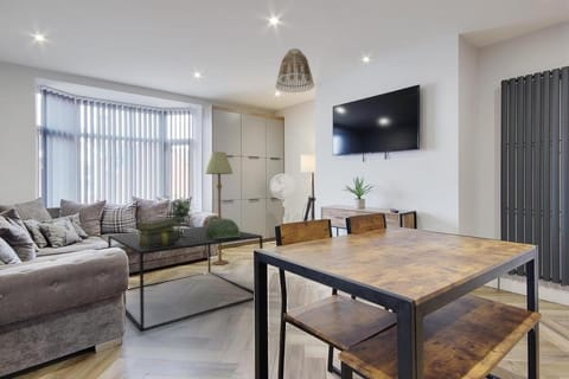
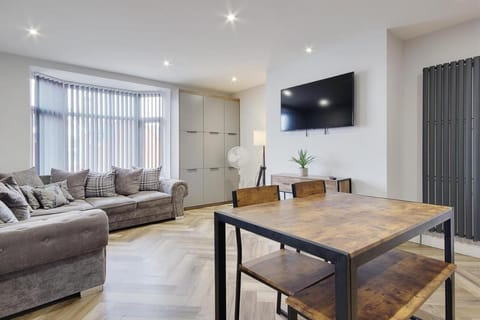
- stack of books [134,217,180,249]
- lamp shade [275,47,315,94]
- floor lamp [204,150,234,265]
- decorative container [206,218,241,239]
- potted plant [162,194,193,237]
- coffee table [107,225,264,334]
